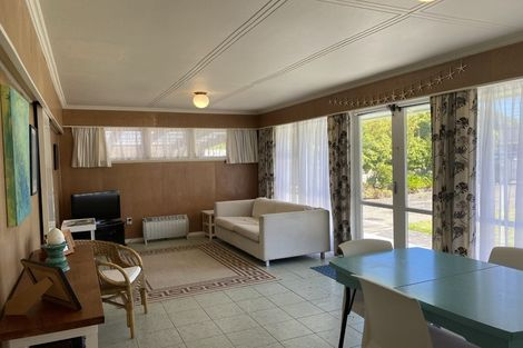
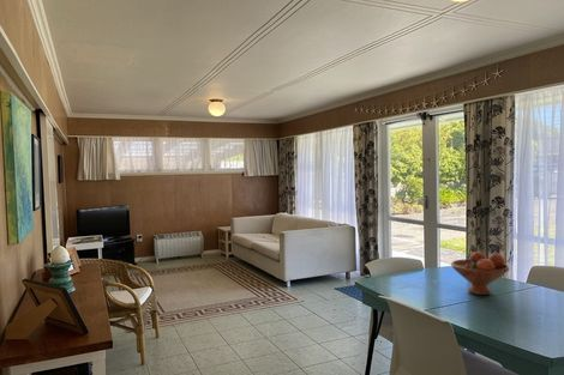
+ fruit bowl [450,250,511,296]
